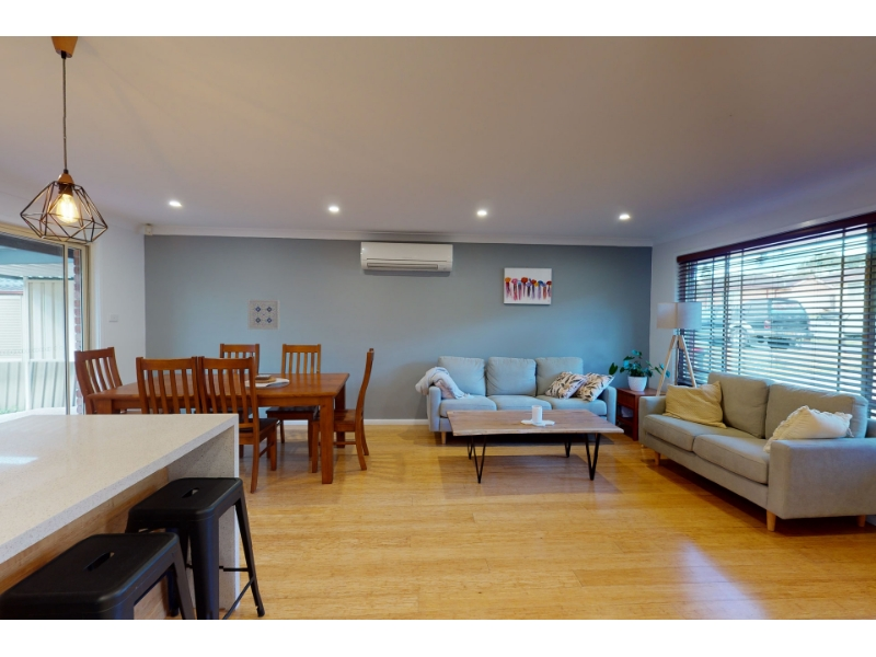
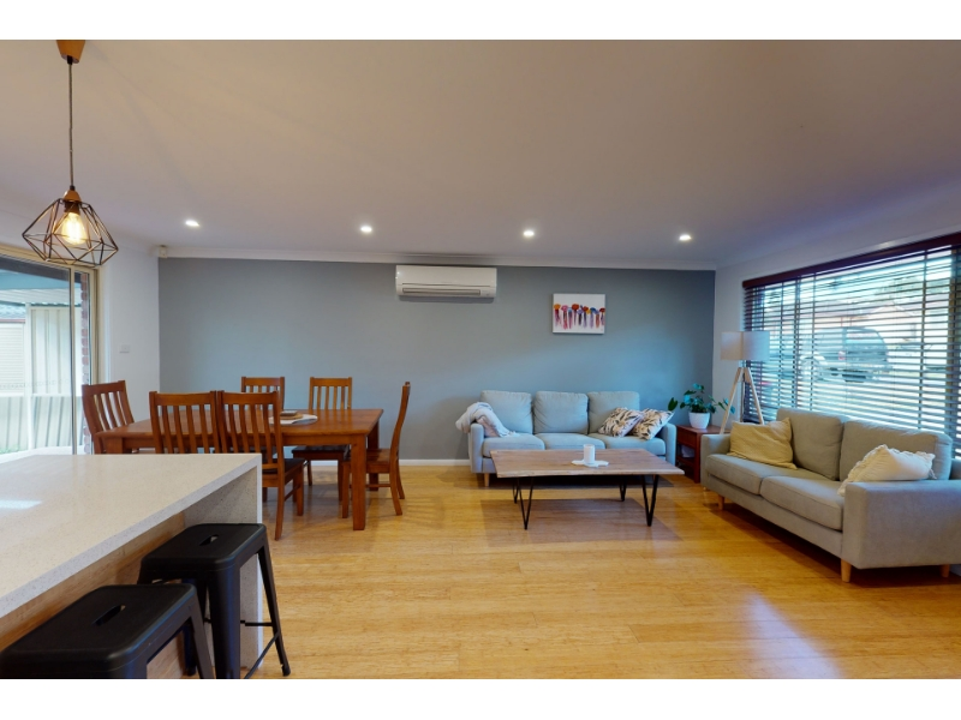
- wall art [247,299,280,331]
